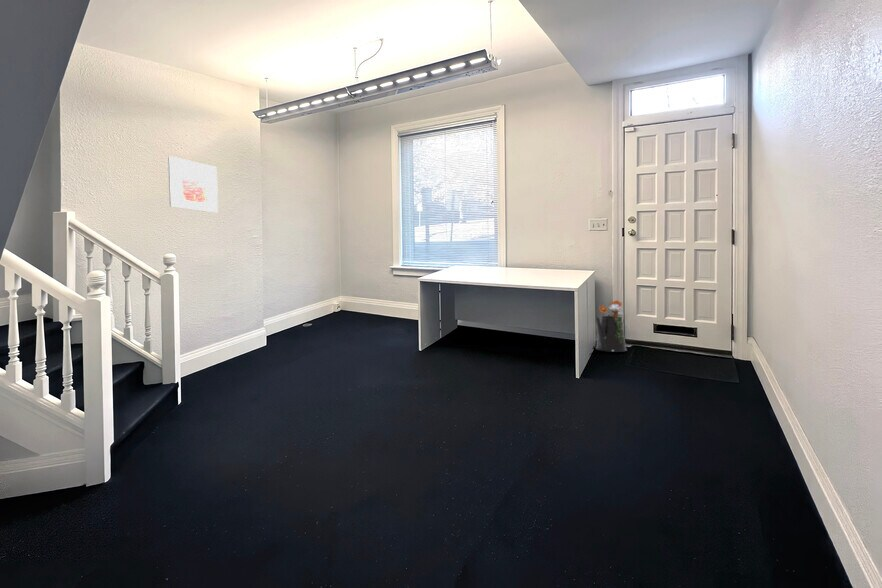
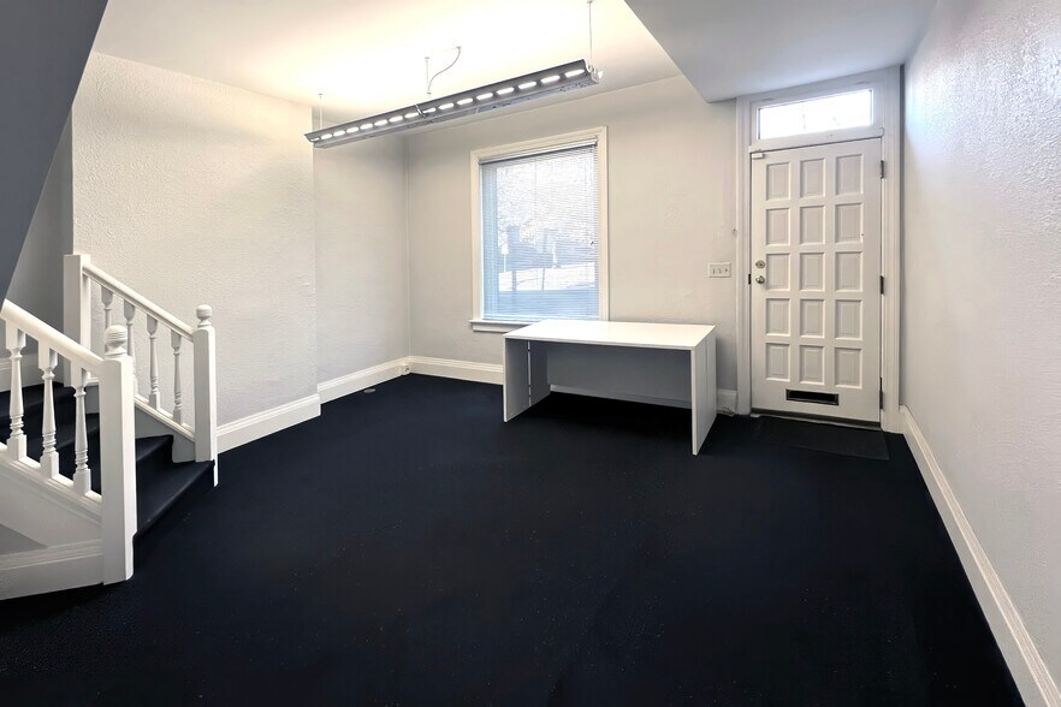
- watering can [595,299,628,353]
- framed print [167,155,219,213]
